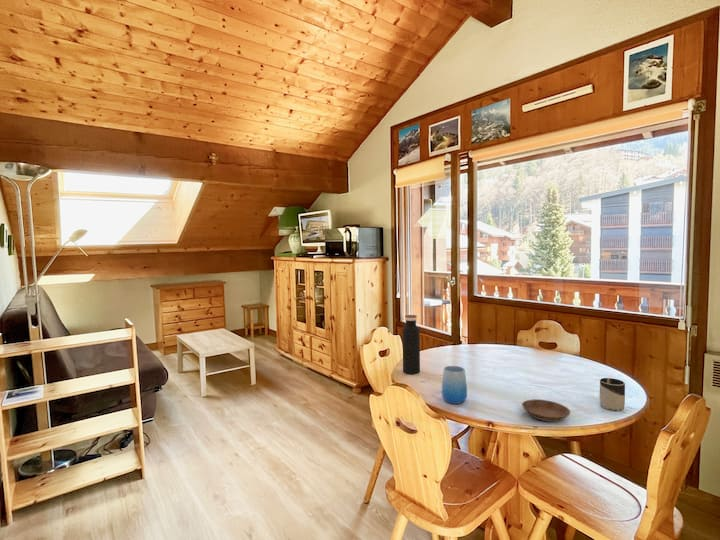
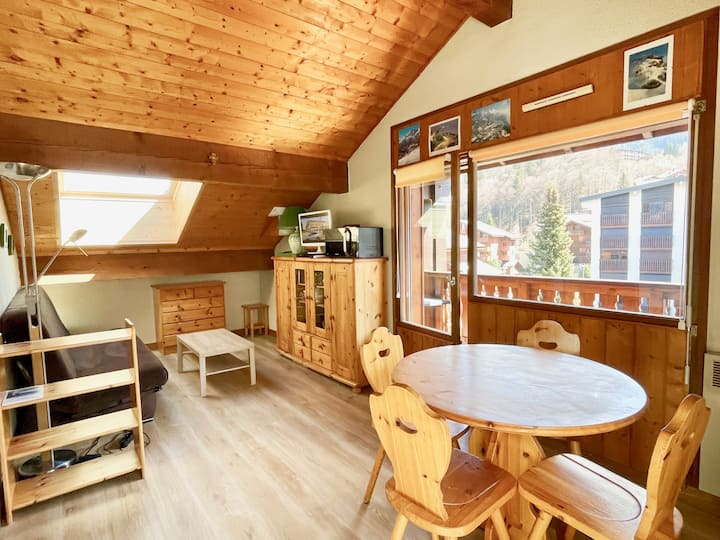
- water bottle [402,314,421,375]
- cup [599,377,626,412]
- cup [441,365,468,405]
- saucer [521,398,571,423]
